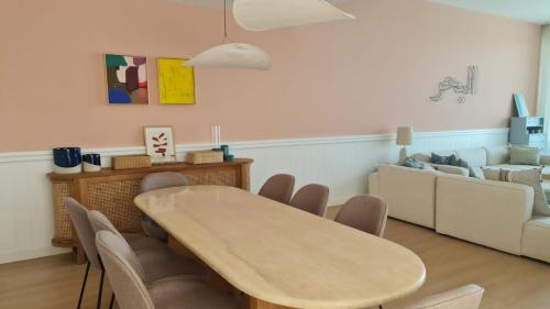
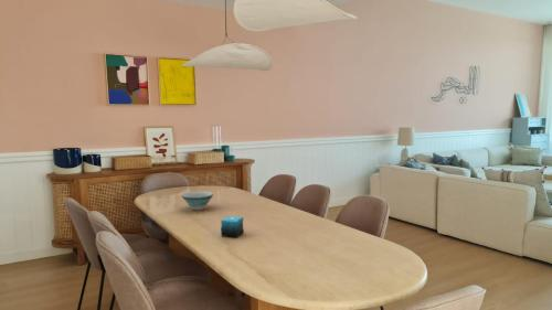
+ bowl [180,190,215,211]
+ candle [220,215,245,238]
